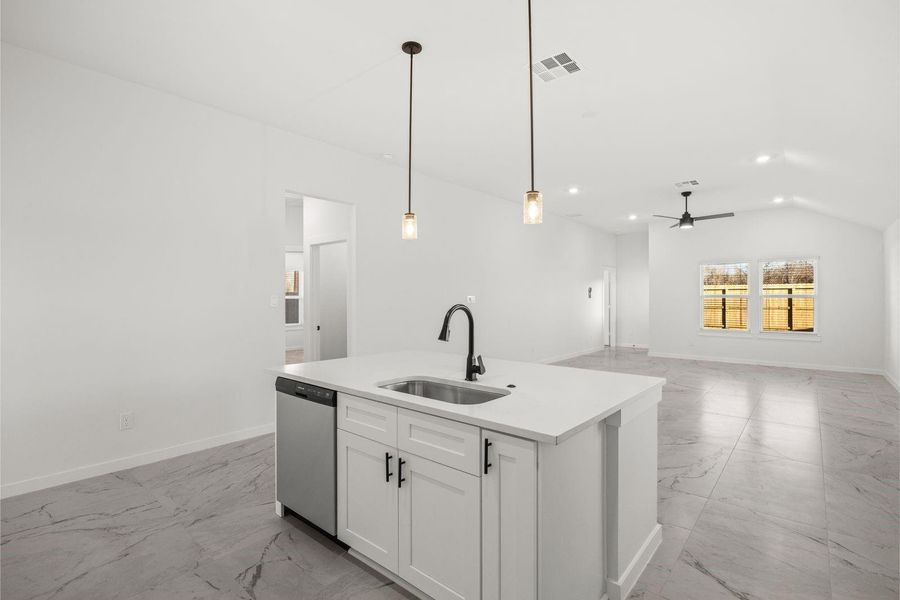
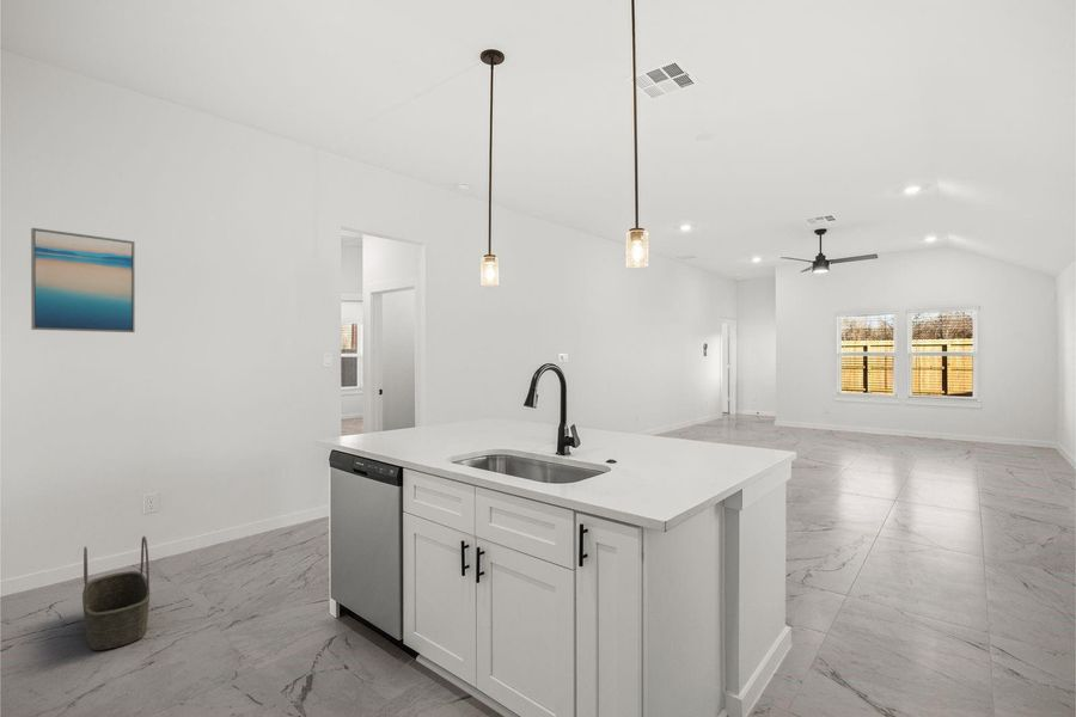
+ wall art [30,227,136,333]
+ basket [81,535,151,651]
